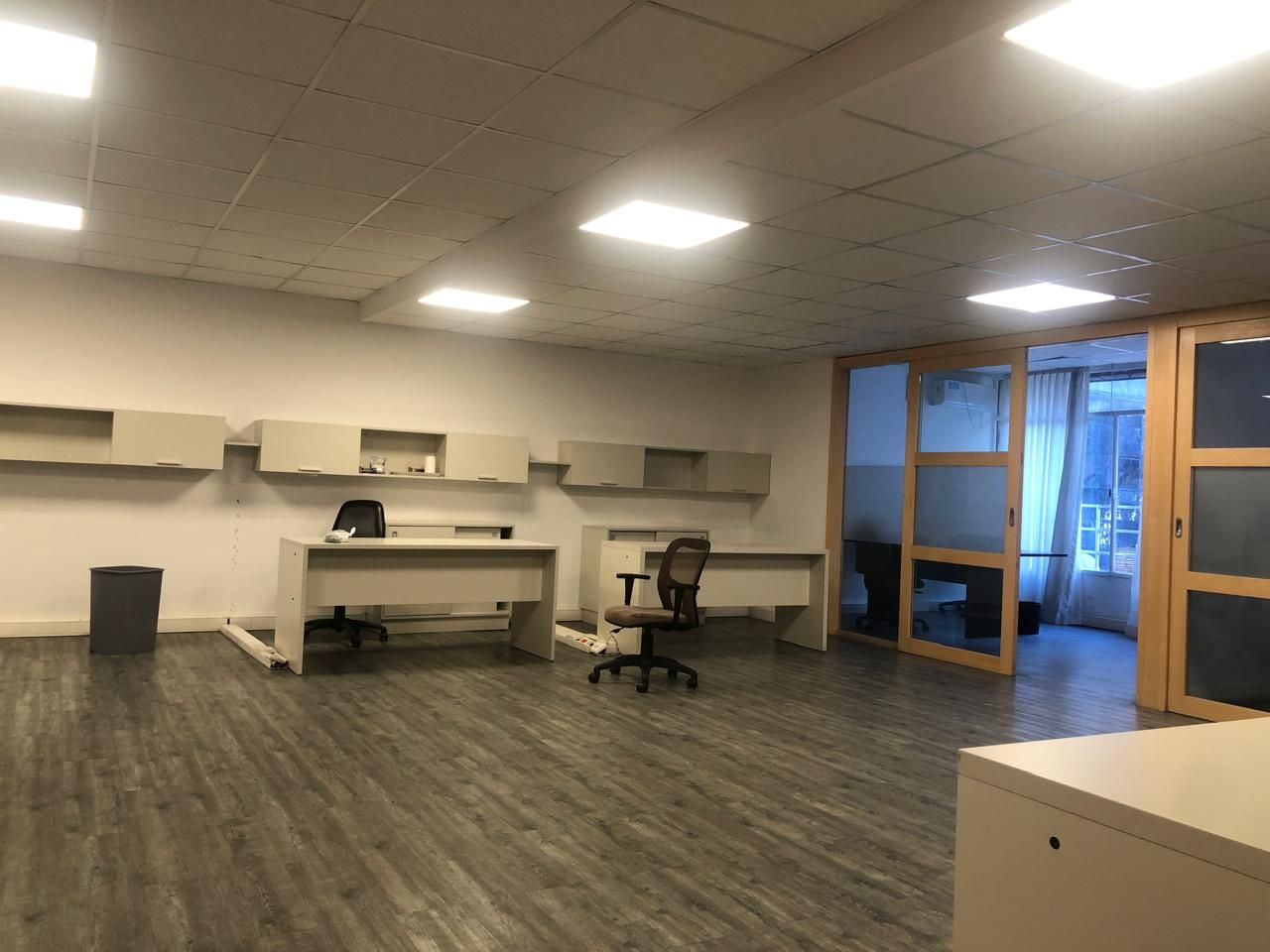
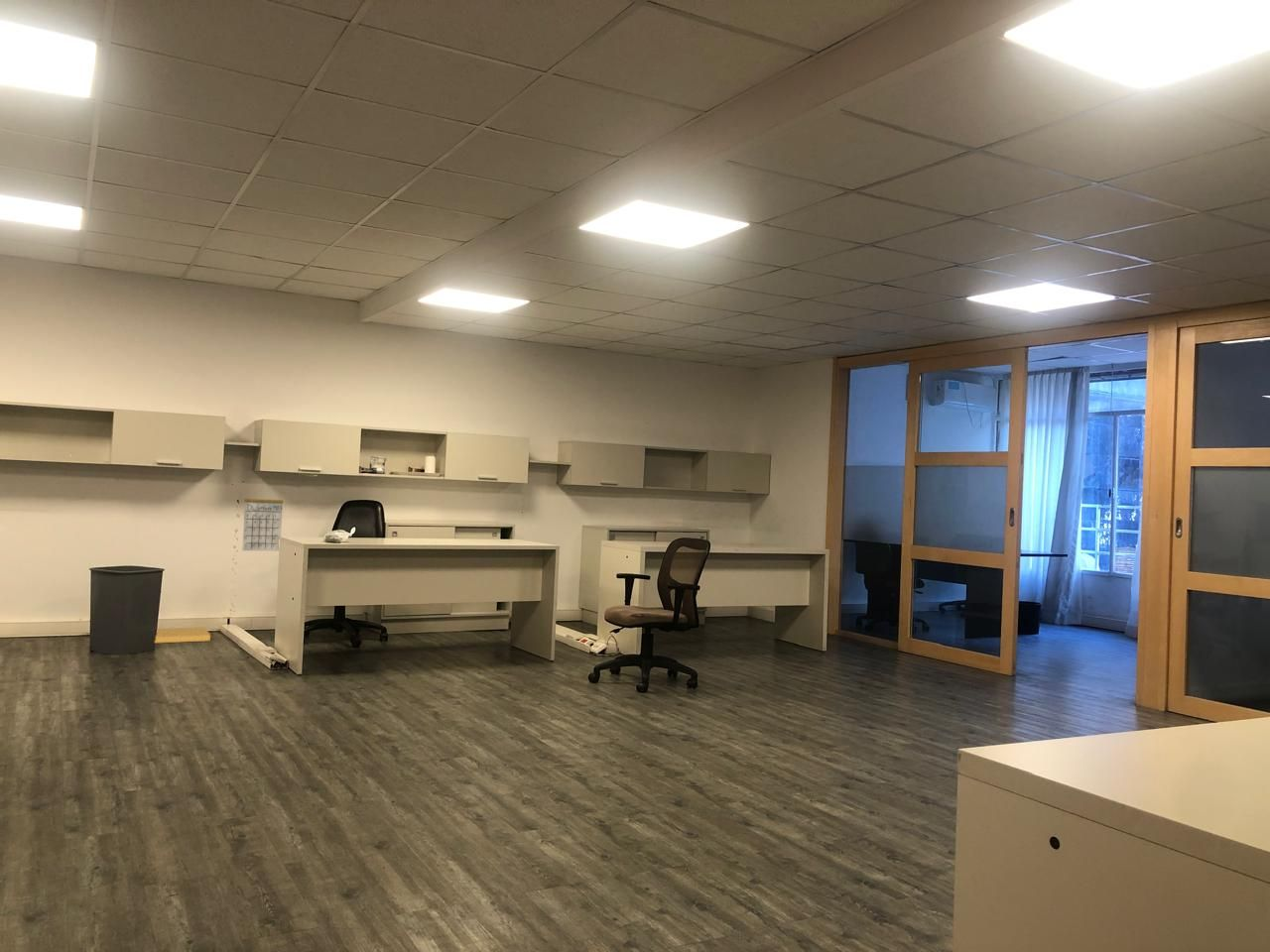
+ calendar [241,488,284,551]
+ cardboard box [154,627,211,645]
